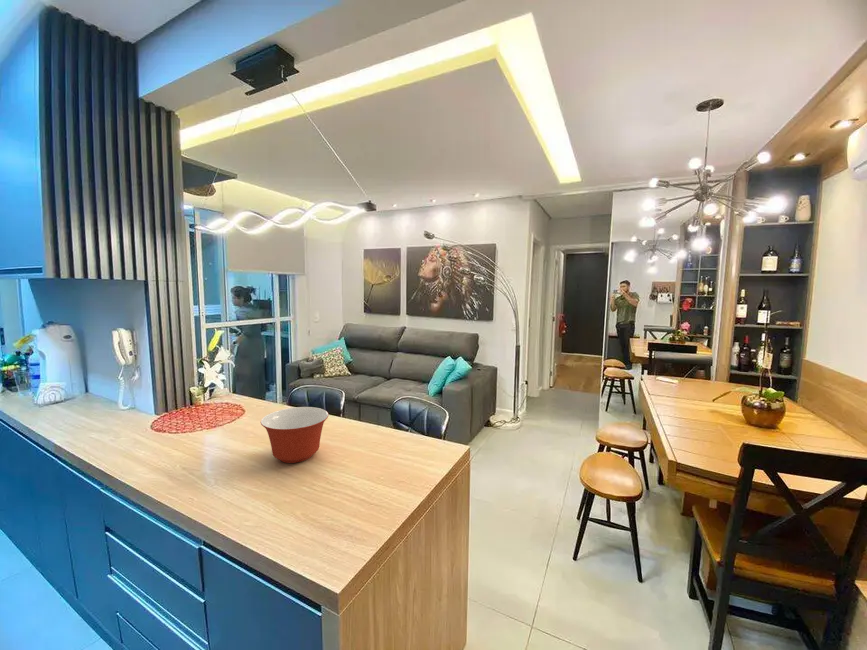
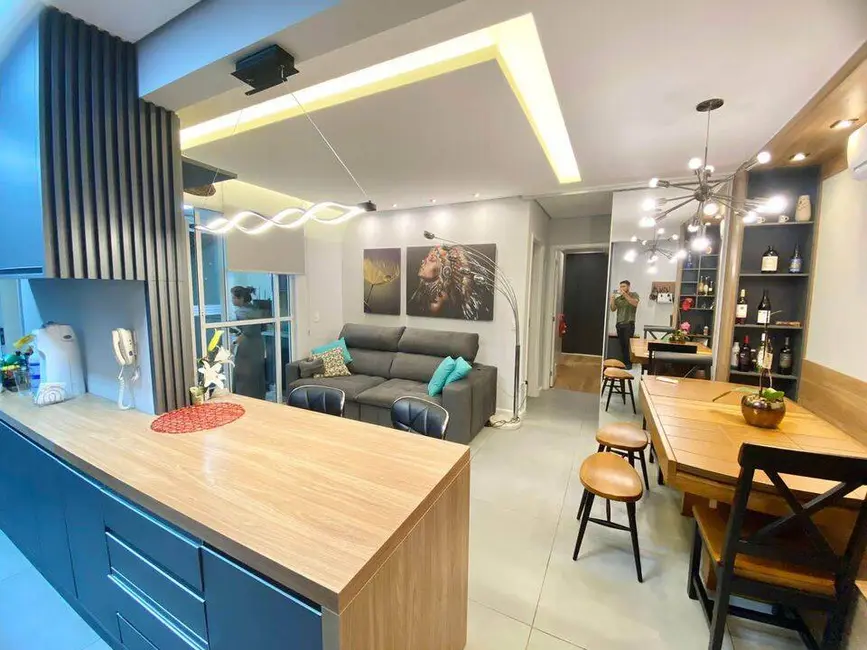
- mixing bowl [260,406,329,464]
